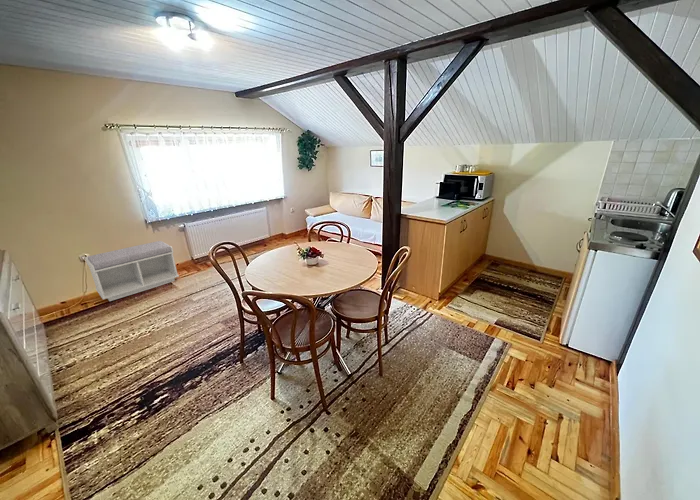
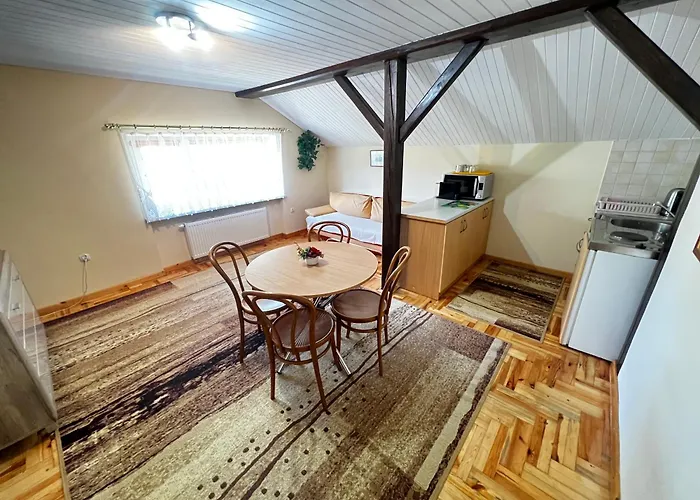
- bench [84,240,180,302]
